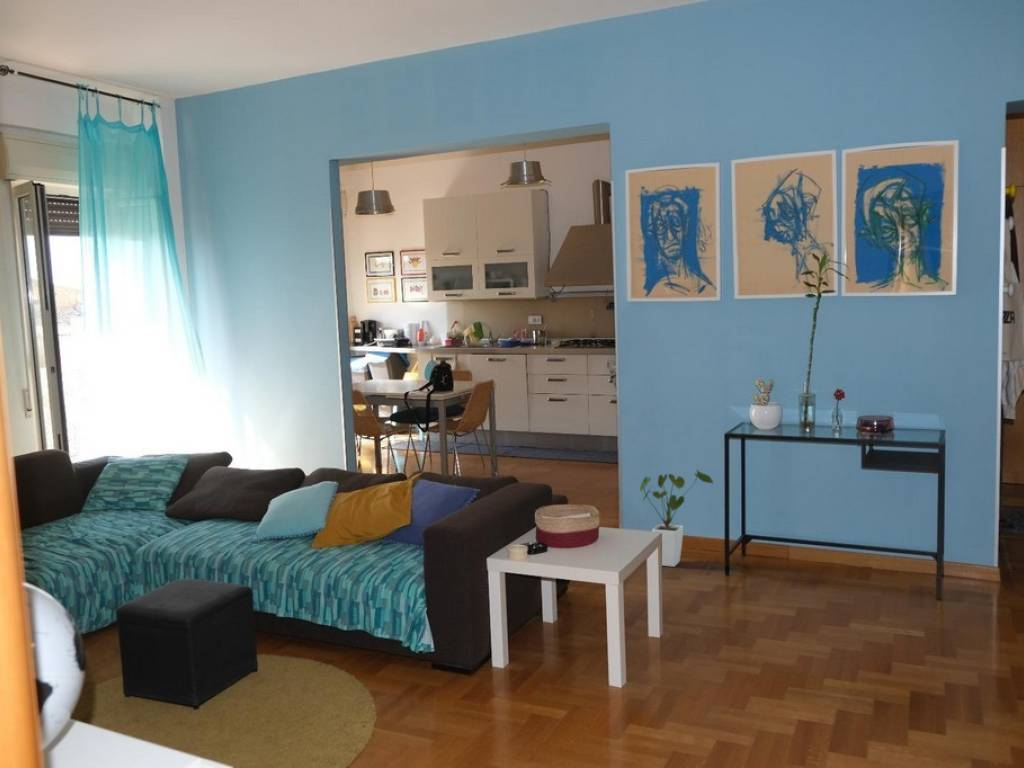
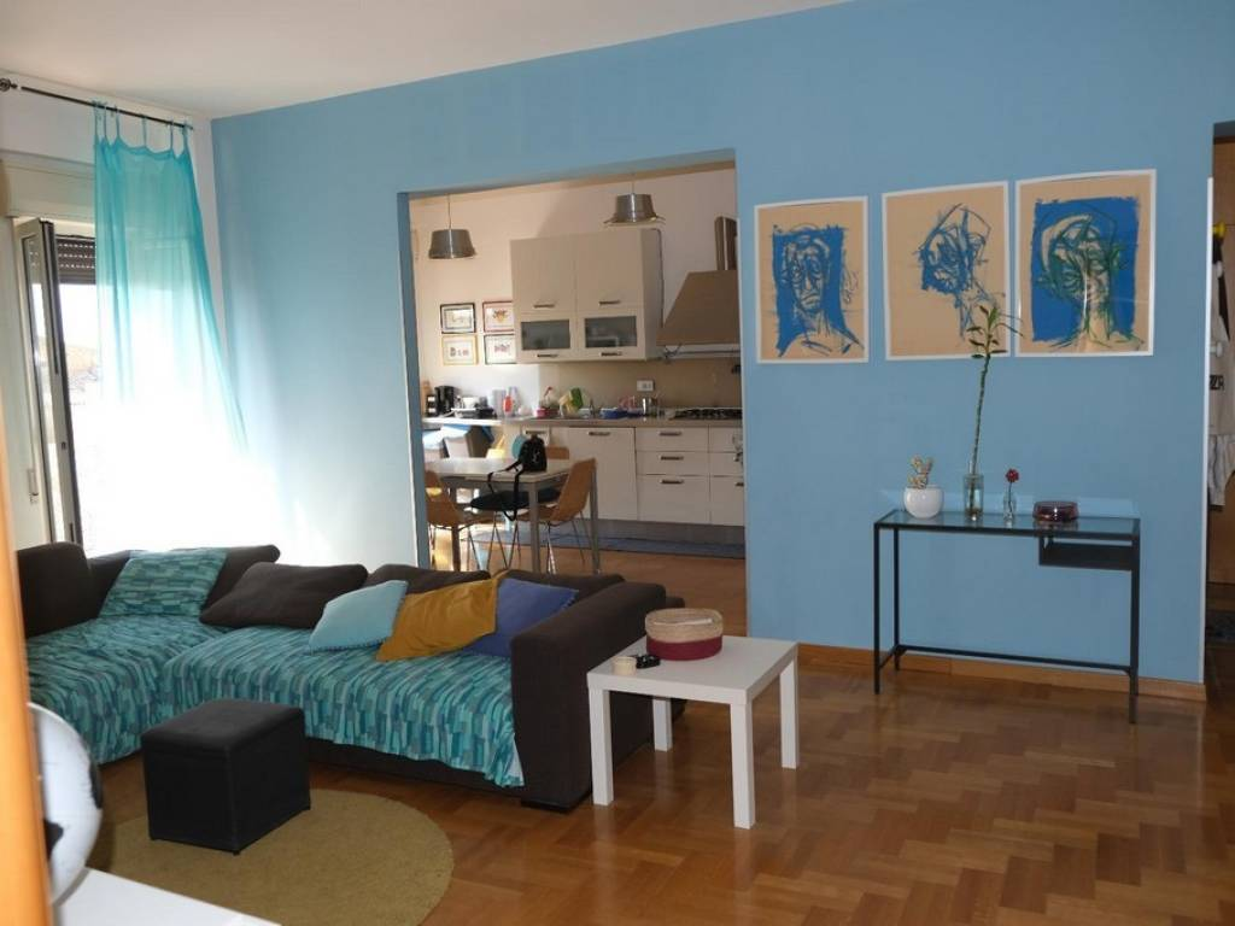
- house plant [639,469,714,568]
